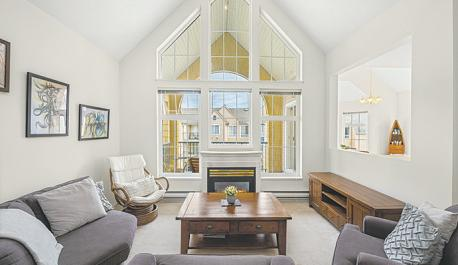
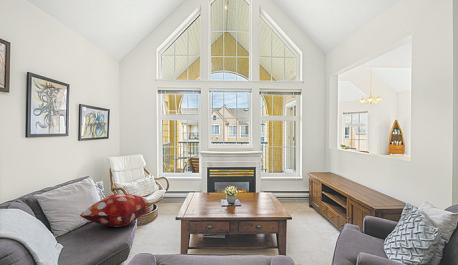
+ decorative pillow [79,193,149,228]
